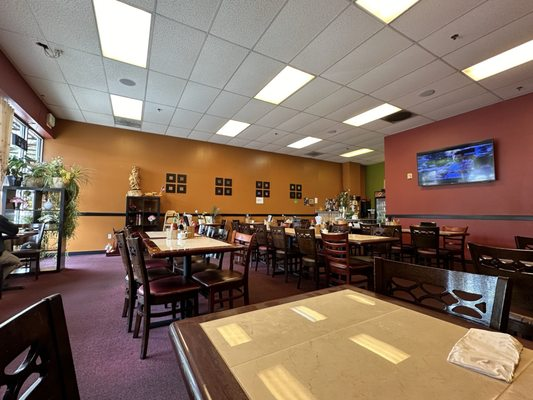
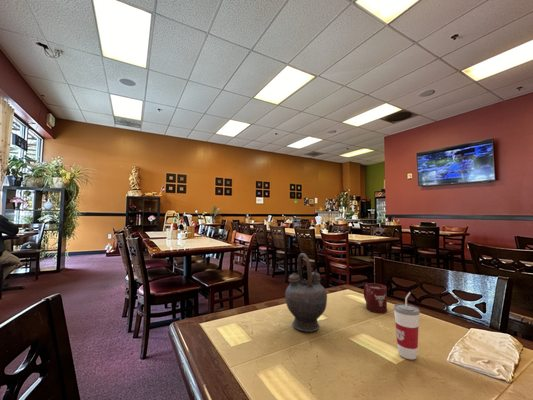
+ cup [393,291,421,360]
+ cup [363,282,388,314]
+ teapot [284,252,328,333]
